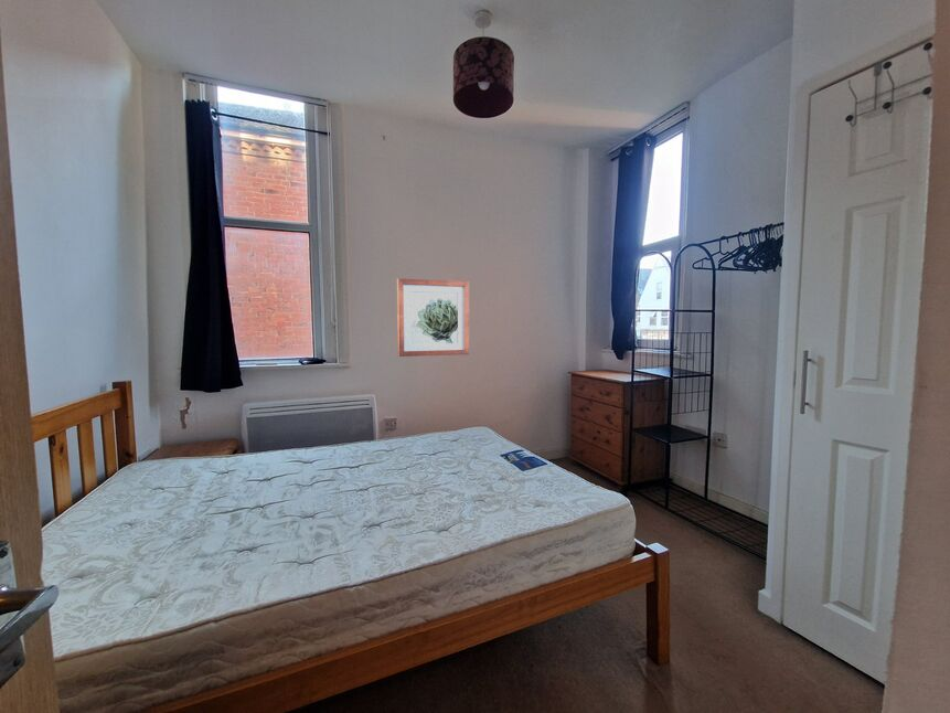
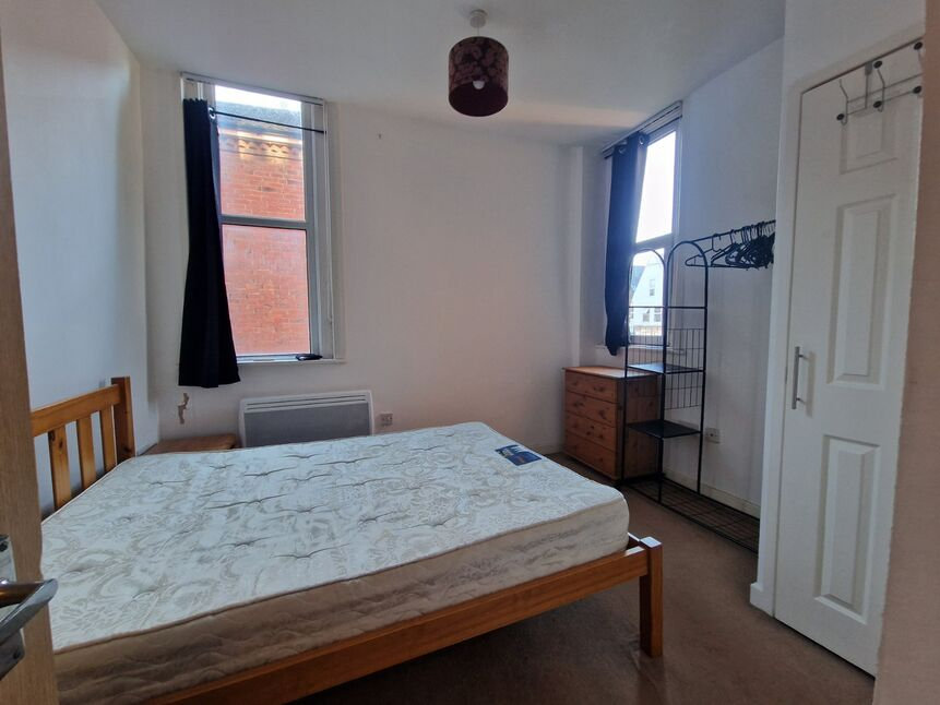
- wall art [396,277,470,358]
